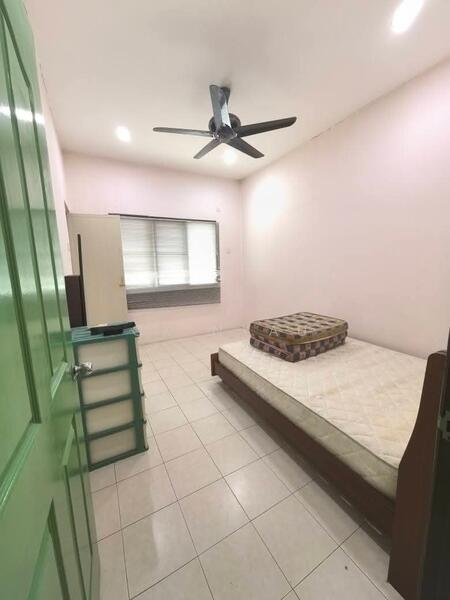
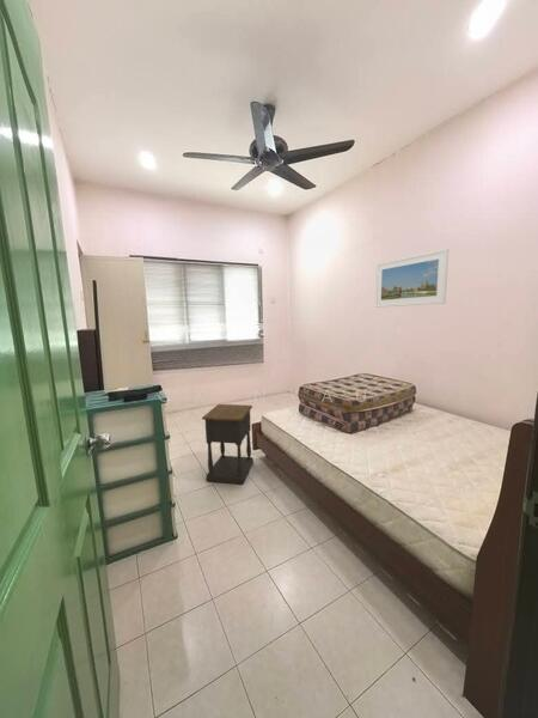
+ nightstand [201,403,255,485]
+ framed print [374,248,450,309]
